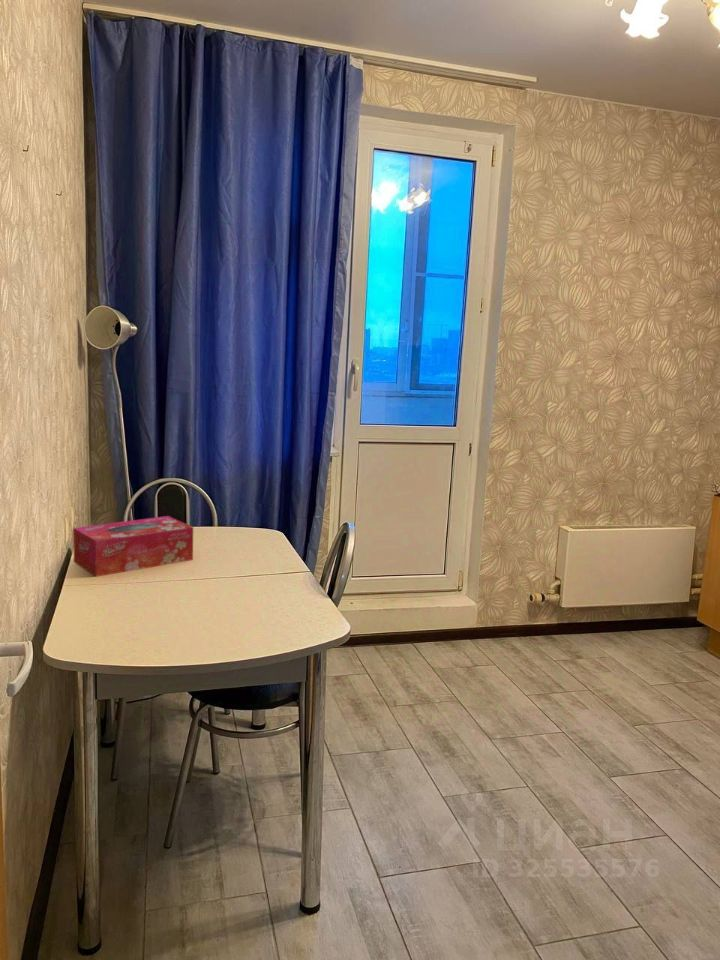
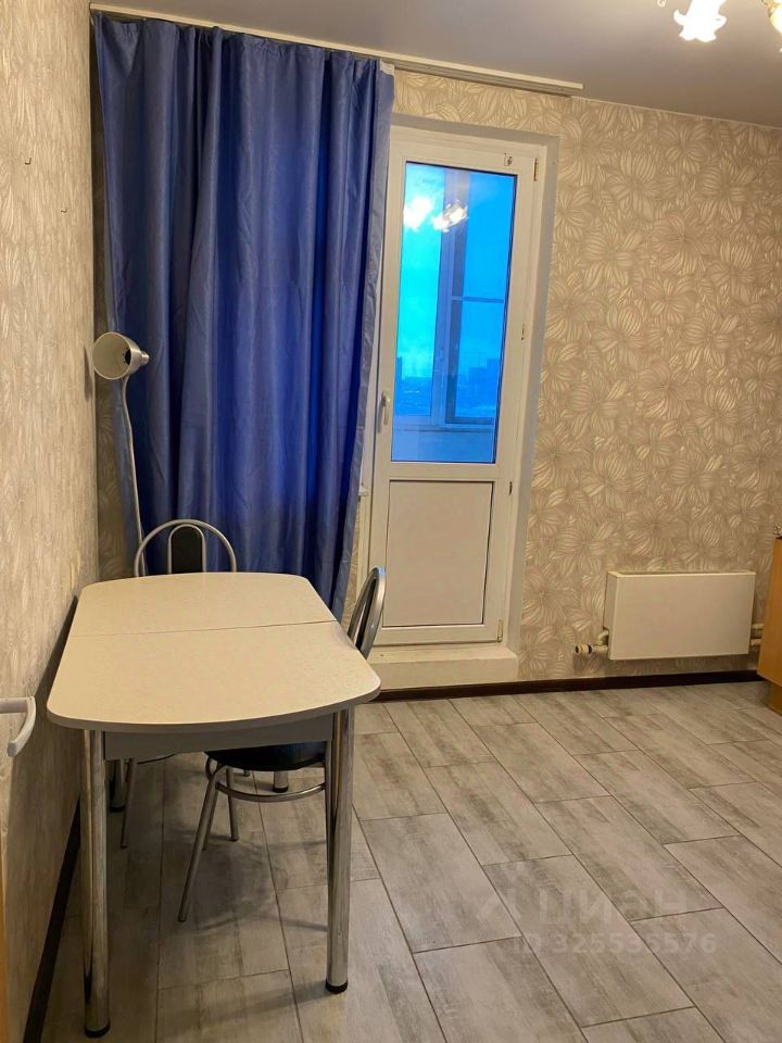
- tissue box [72,515,194,578]
